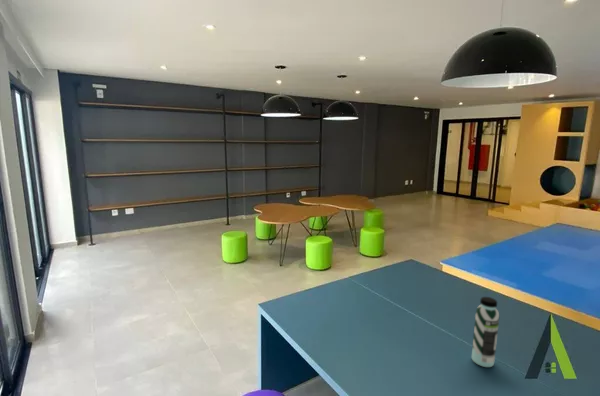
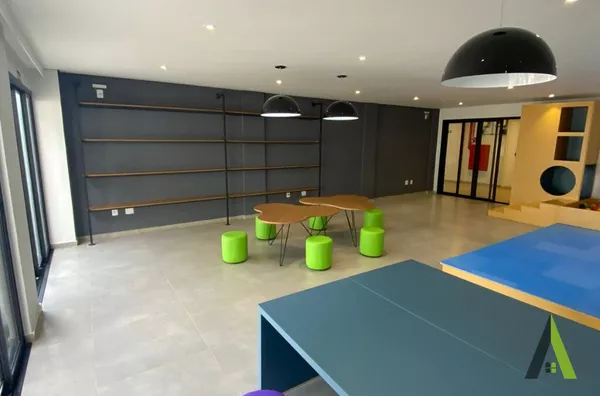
- water bottle [471,296,500,368]
